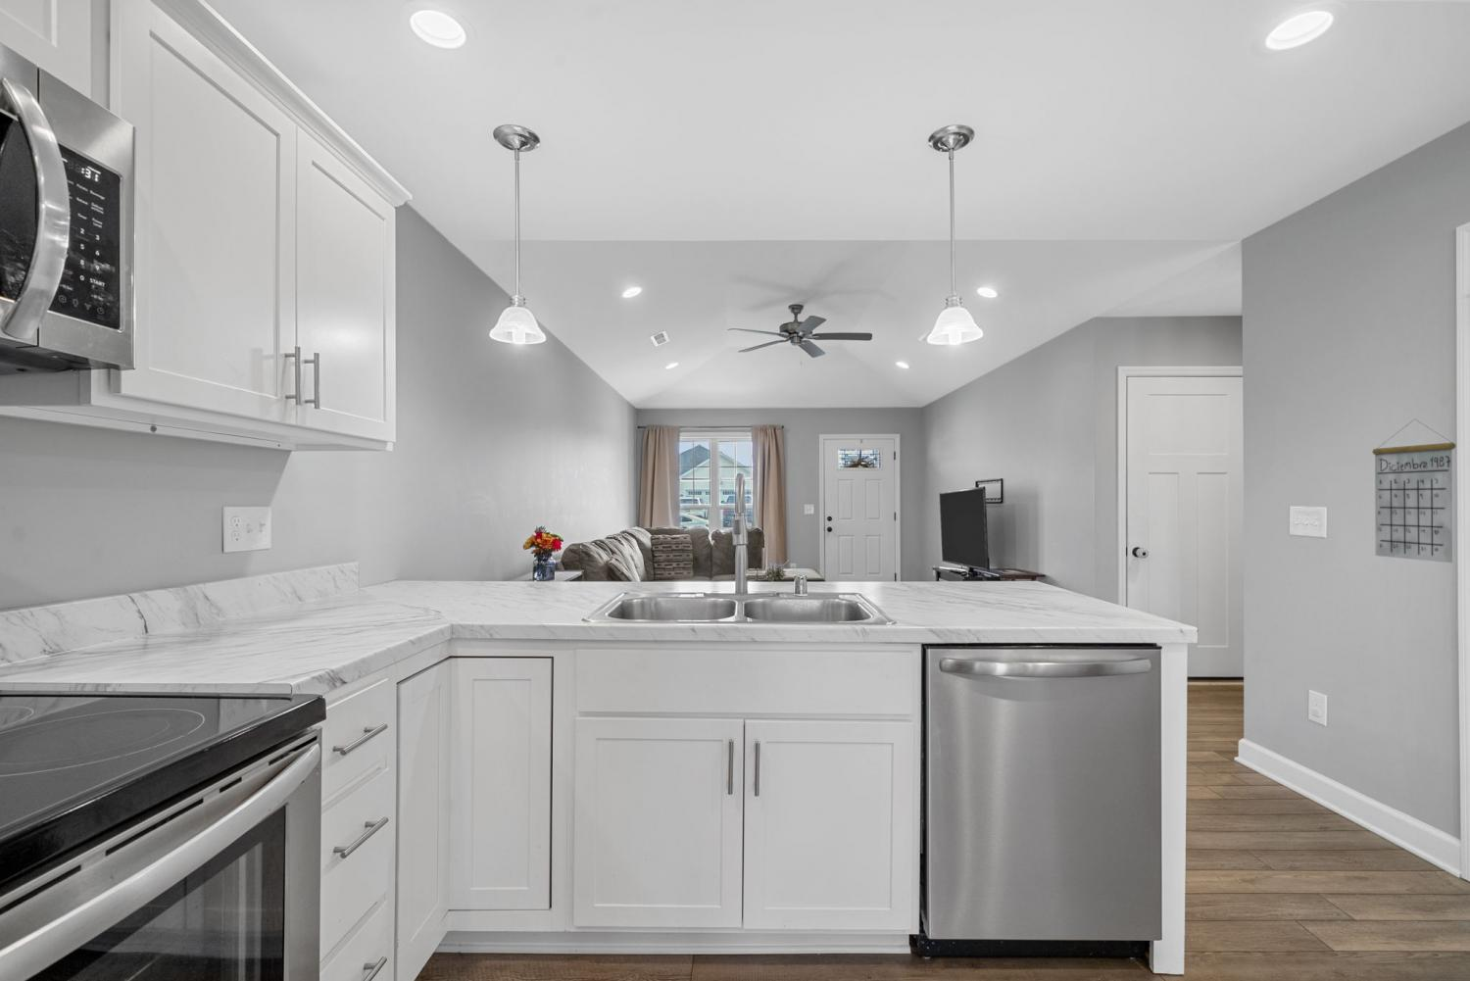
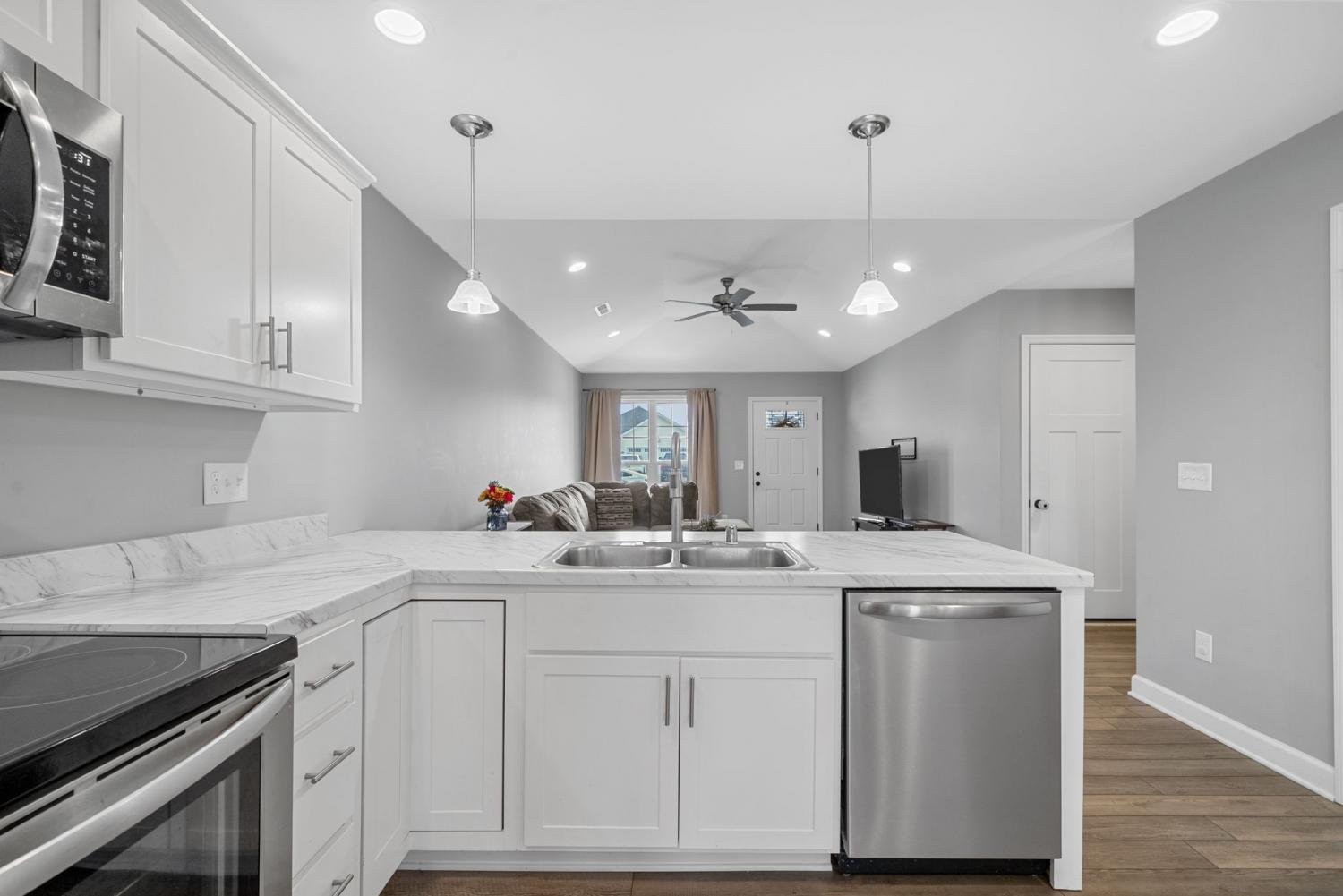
- calendar [1371,418,1456,564]
